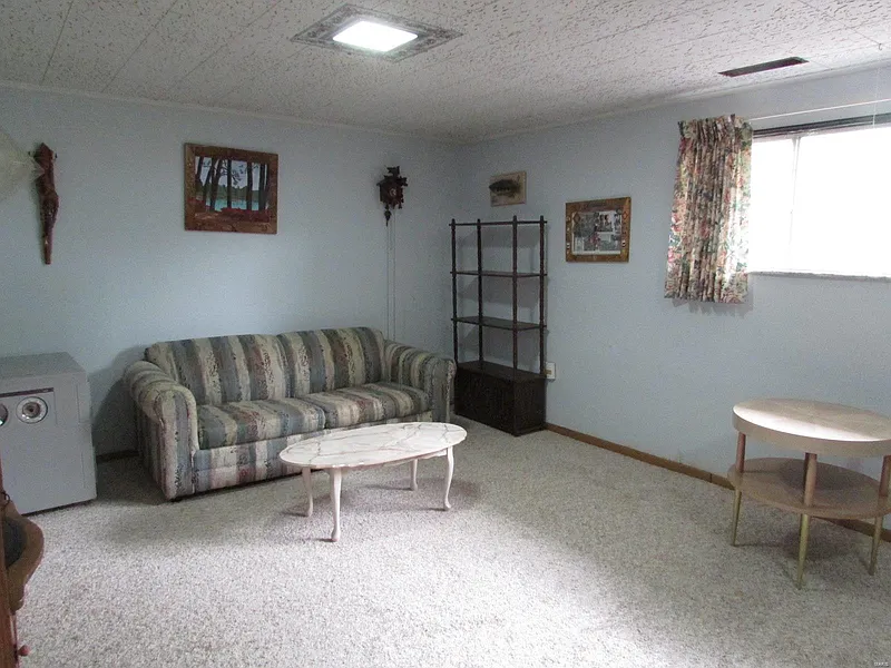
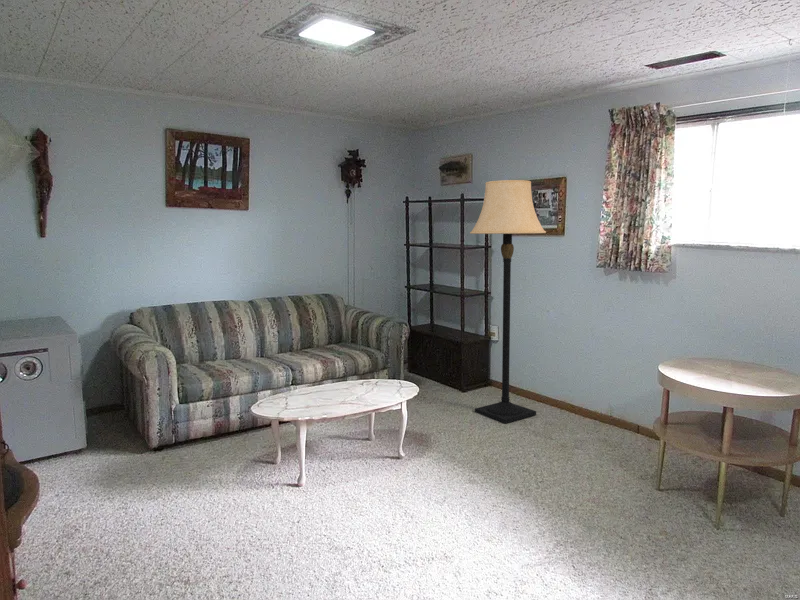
+ lamp [469,179,547,424]
